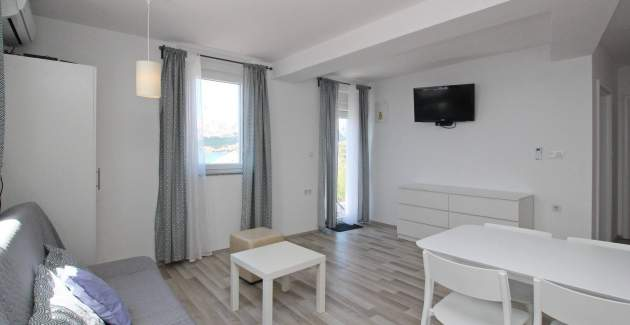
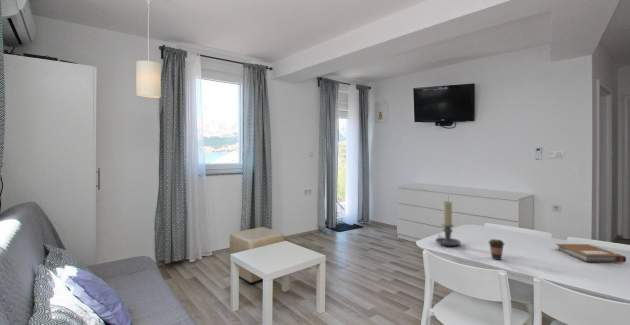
+ candle holder [434,200,462,247]
+ coffee cup [488,238,506,261]
+ notebook [554,243,627,264]
